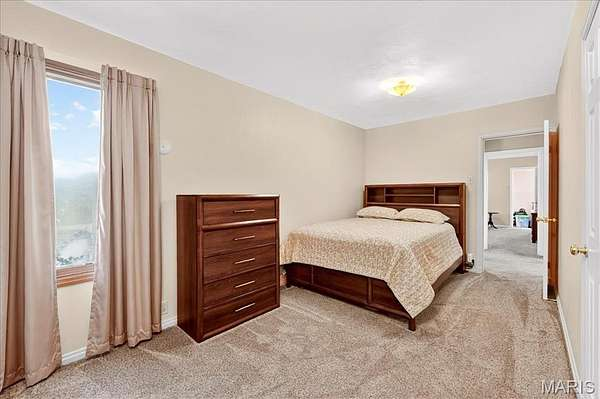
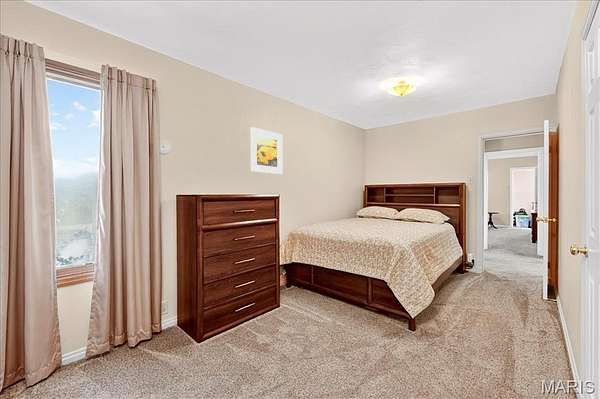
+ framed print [249,126,283,175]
